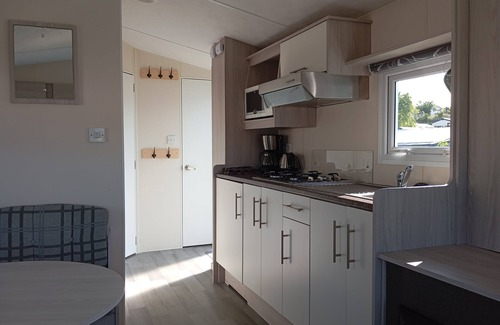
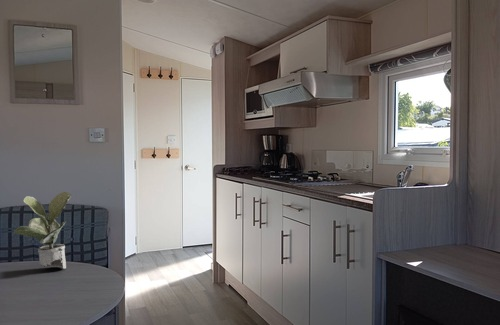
+ potted plant [13,191,72,270]
